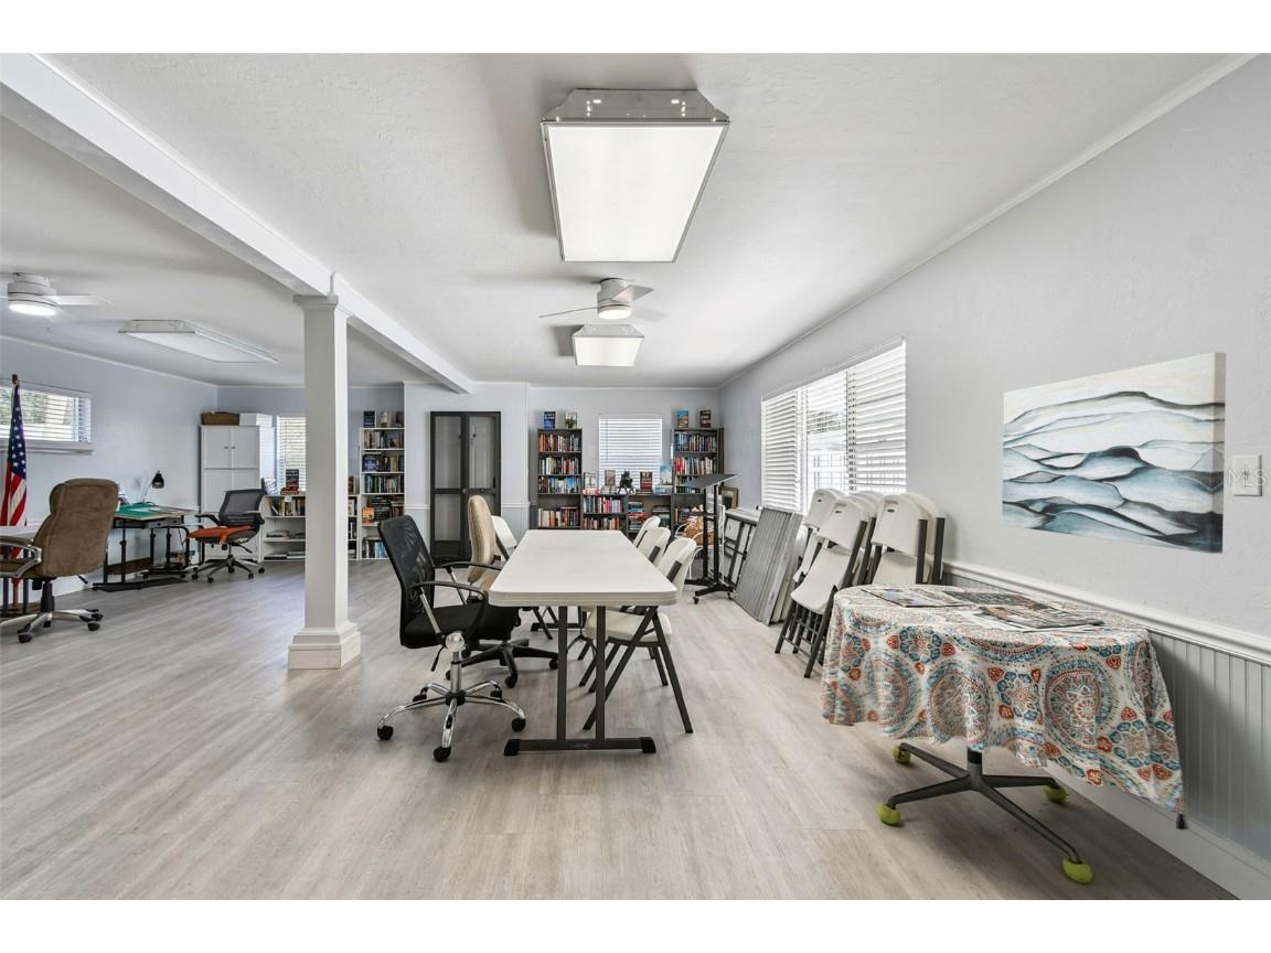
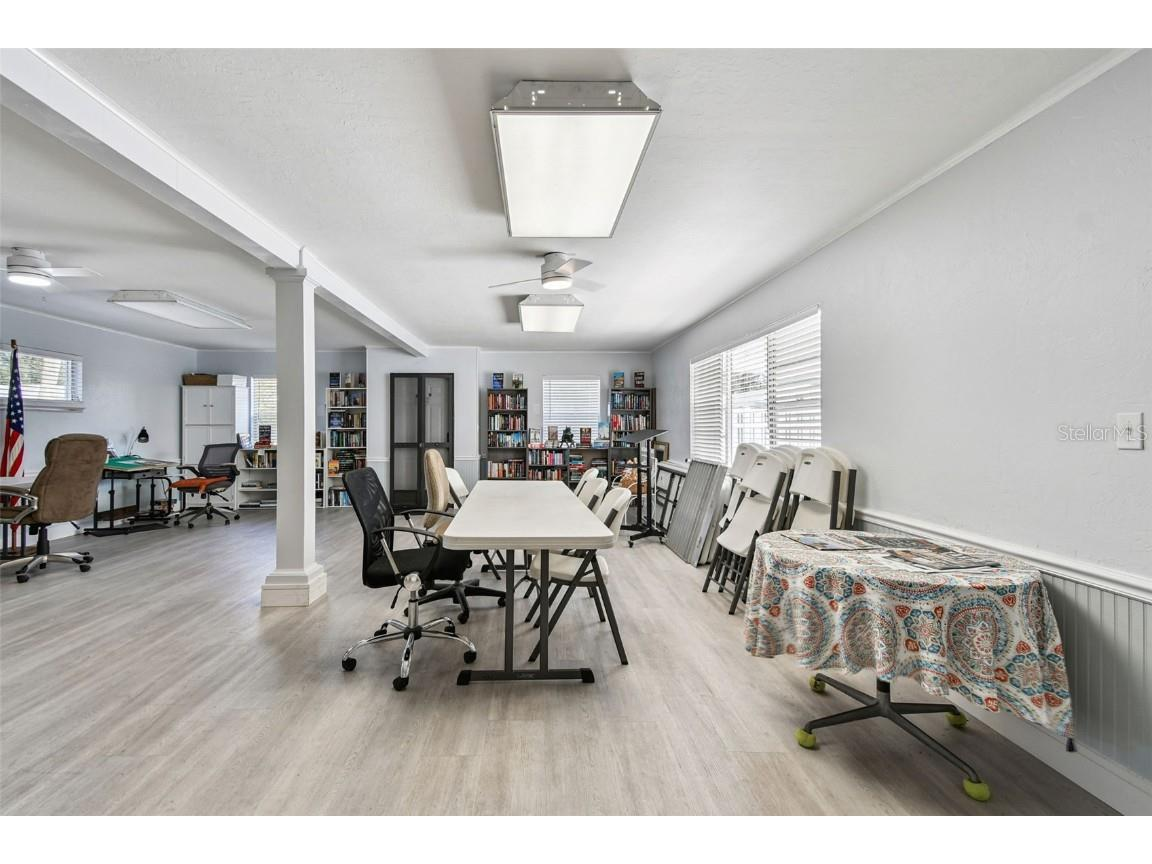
- wall art [1001,351,1227,555]
